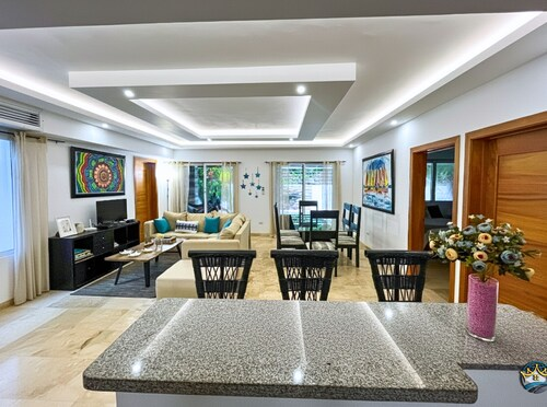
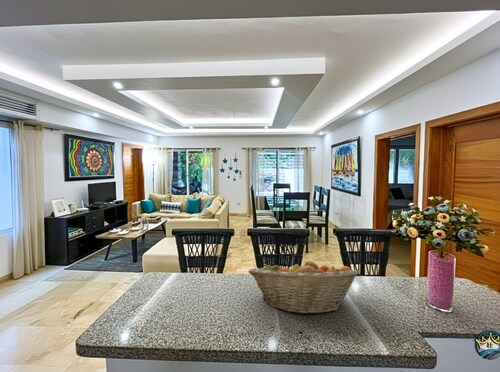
+ fruit basket [248,258,360,315]
